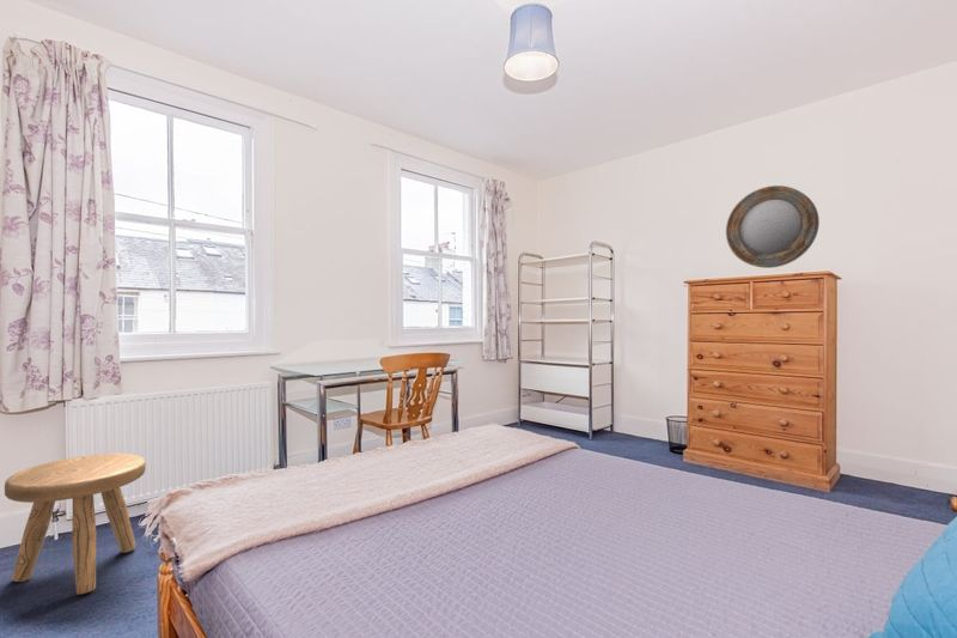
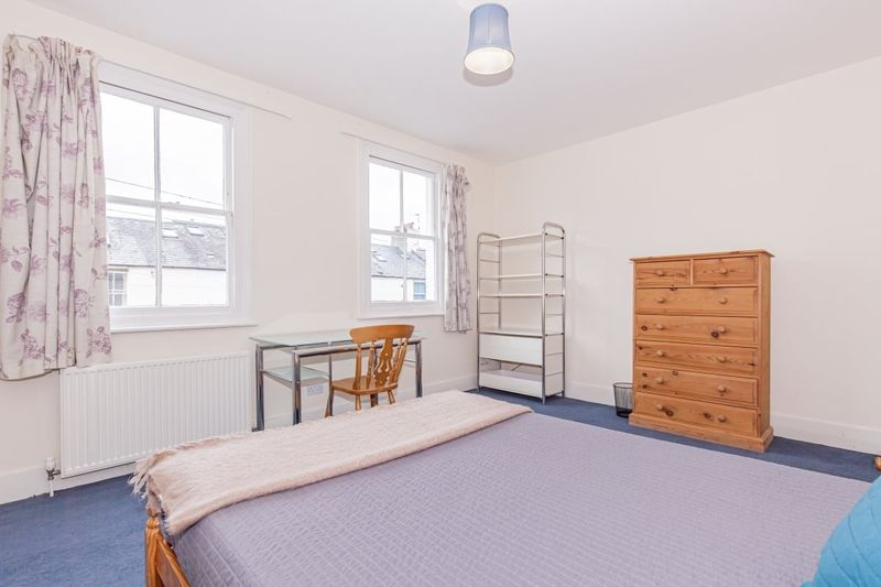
- stool [4,452,147,596]
- home mirror [725,184,821,269]
